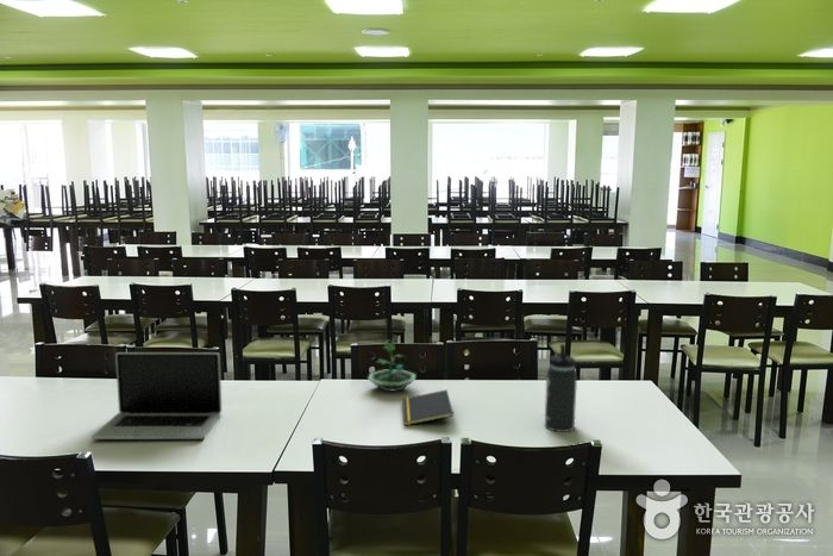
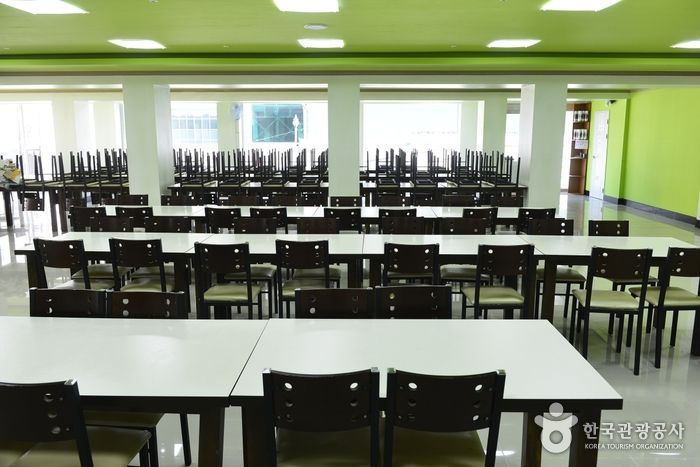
- laptop [90,351,223,441]
- notepad [401,389,455,426]
- thermos bottle [544,343,578,433]
- terrarium [367,339,418,393]
